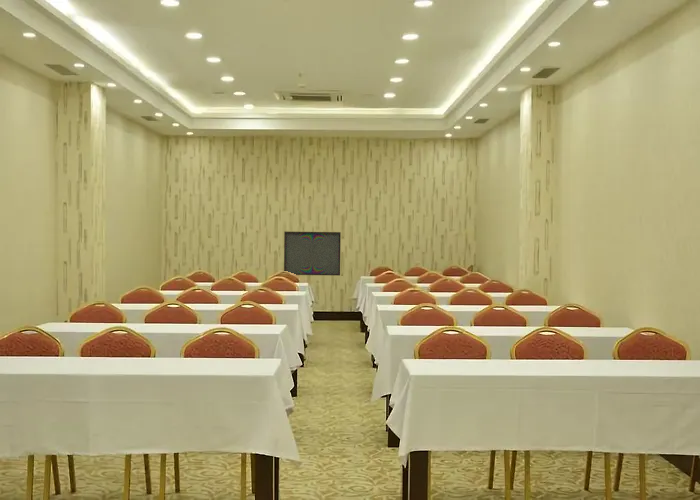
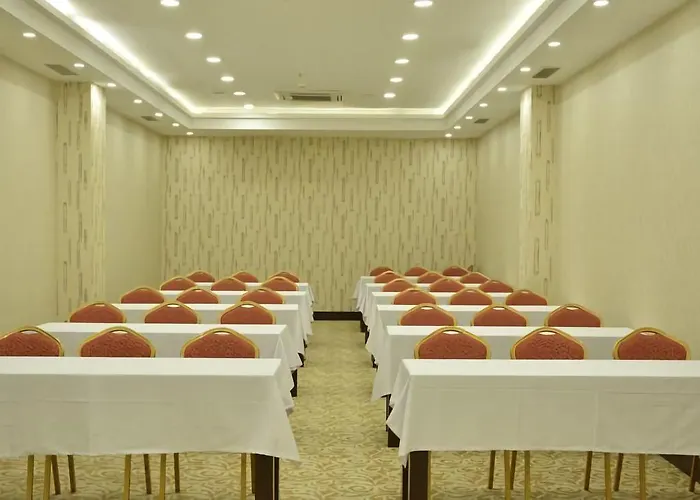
- television [283,231,342,277]
